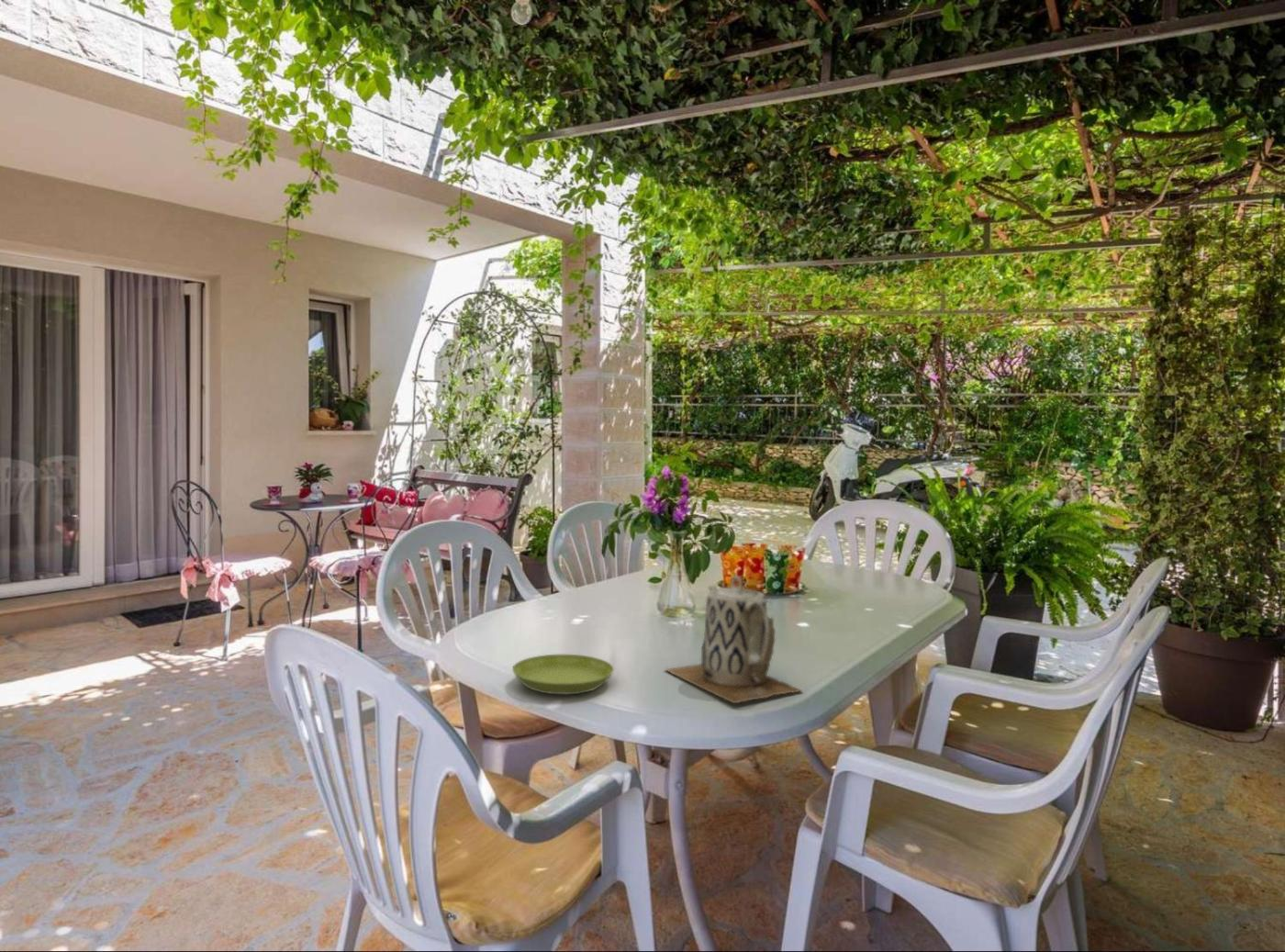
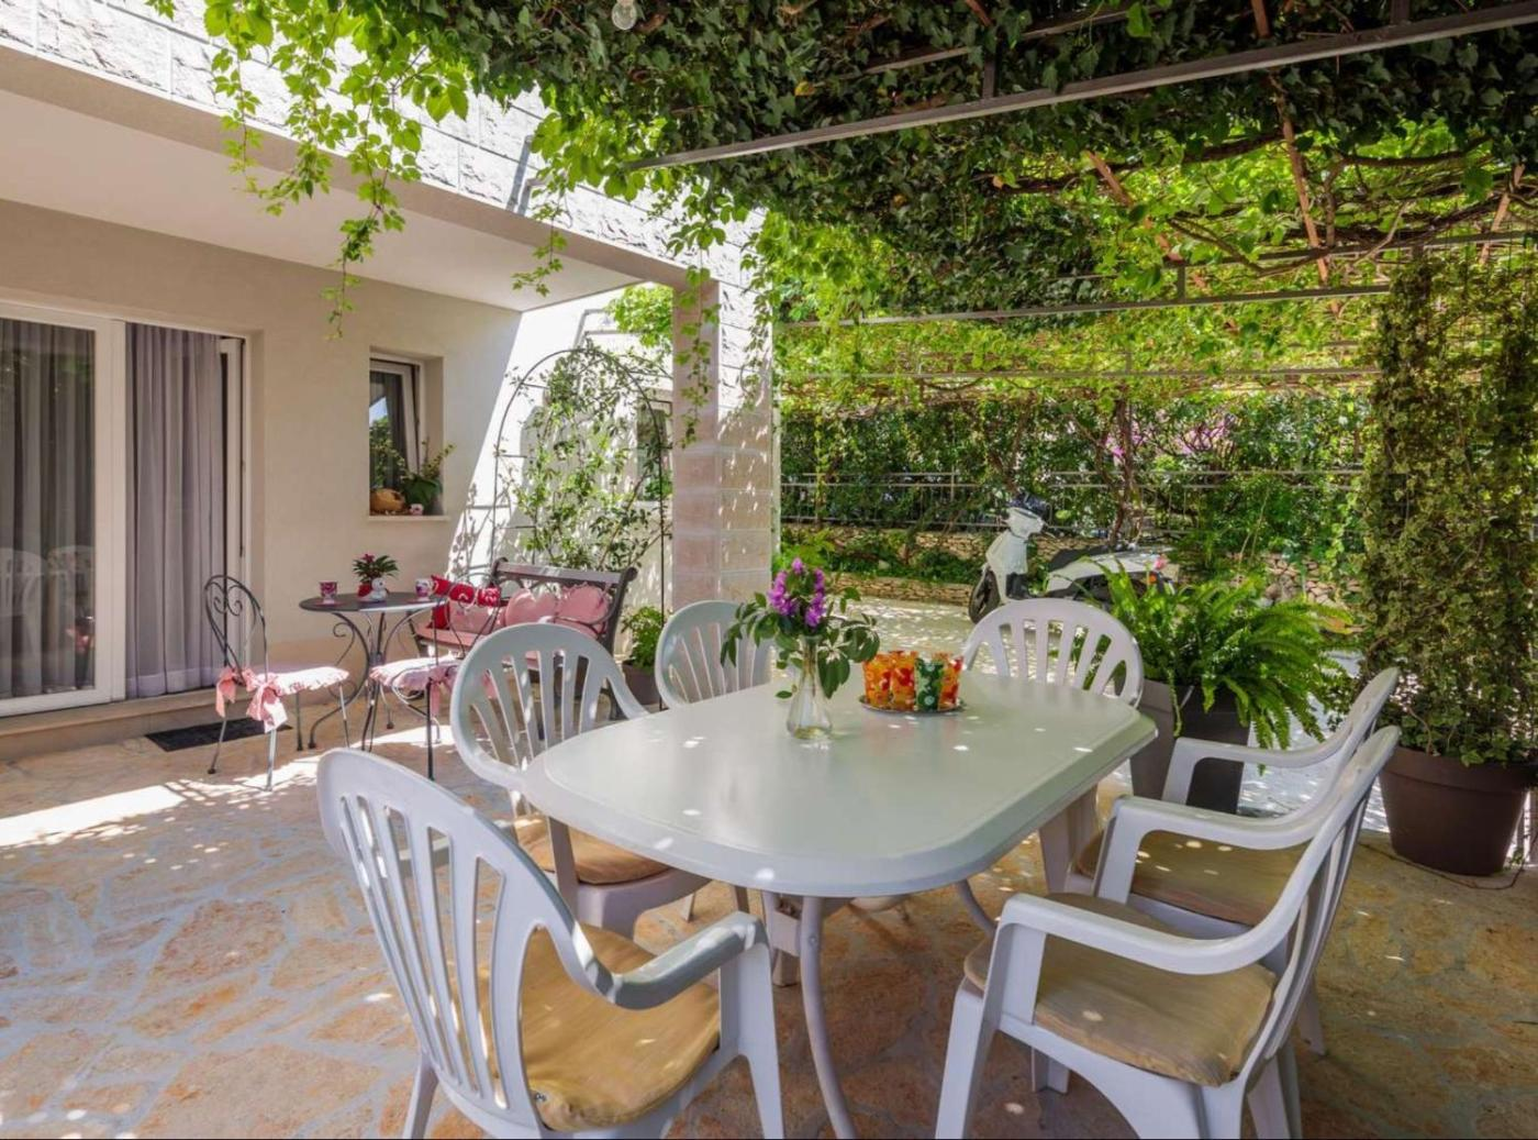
- saucer [511,654,615,695]
- teapot [664,575,805,704]
